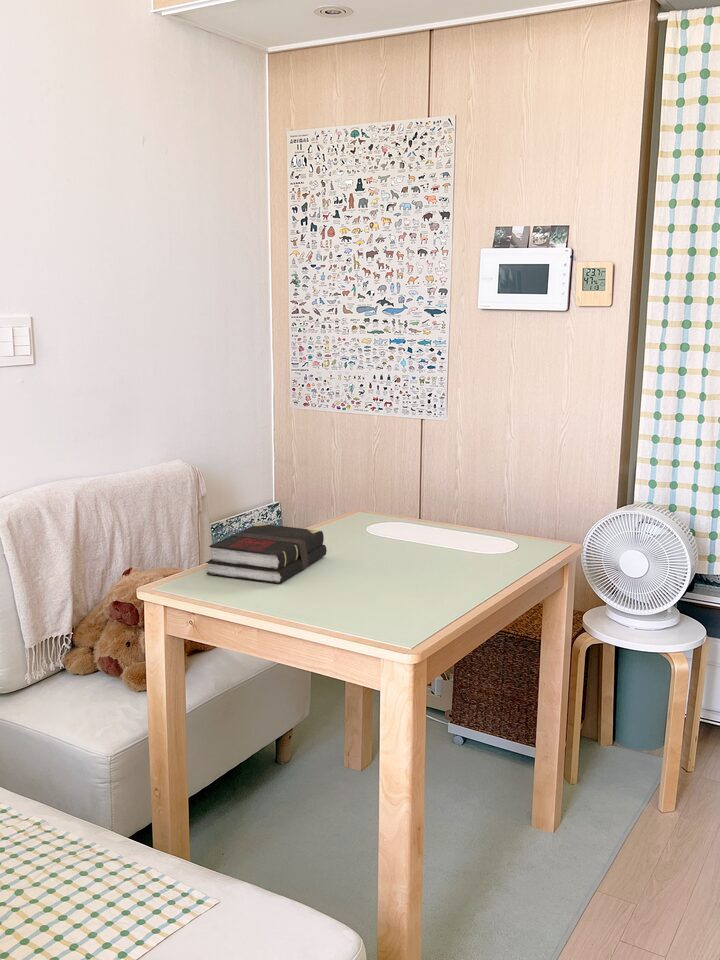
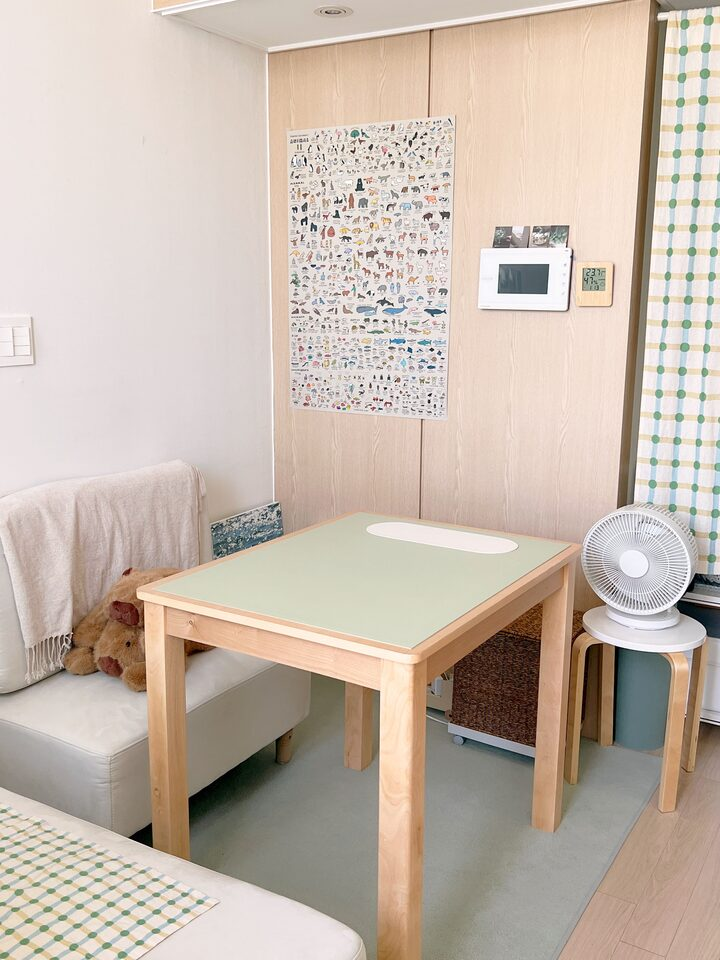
- book [205,522,328,585]
